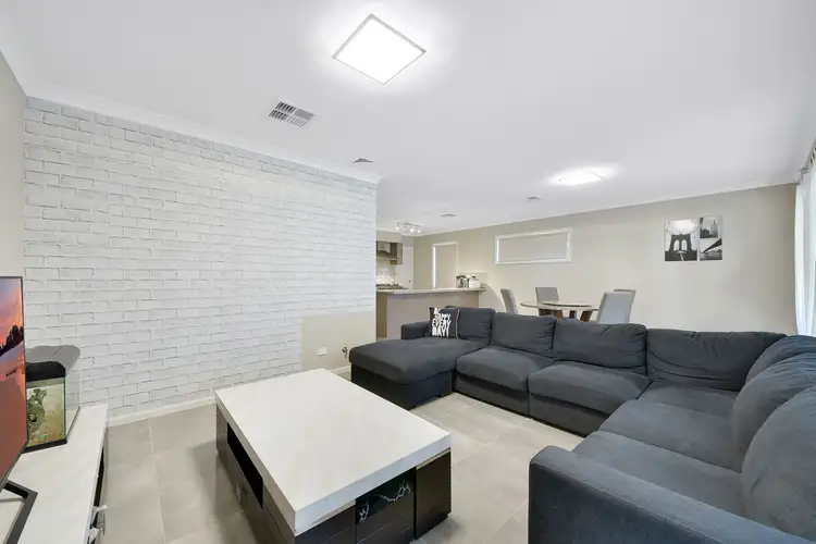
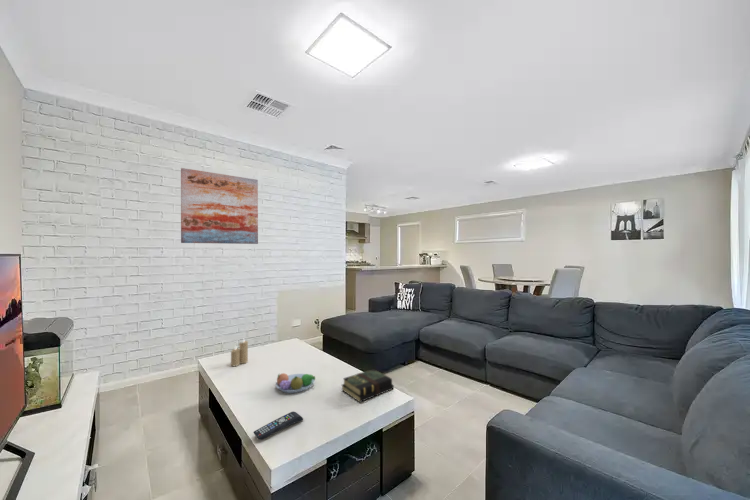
+ candle [230,338,249,367]
+ wall art [180,167,259,245]
+ fruit bowl [275,372,316,394]
+ book [340,368,395,403]
+ remote control [253,411,304,441]
